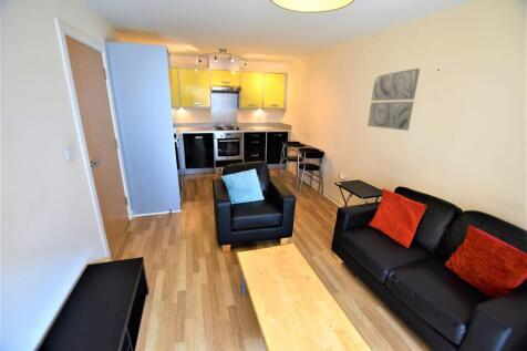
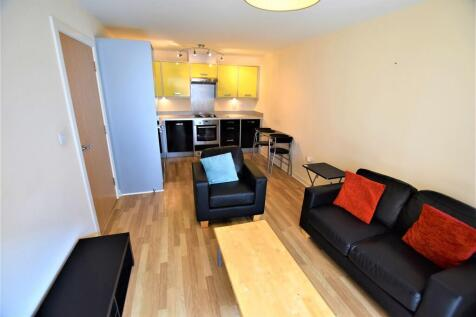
- wall art [366,68,421,132]
